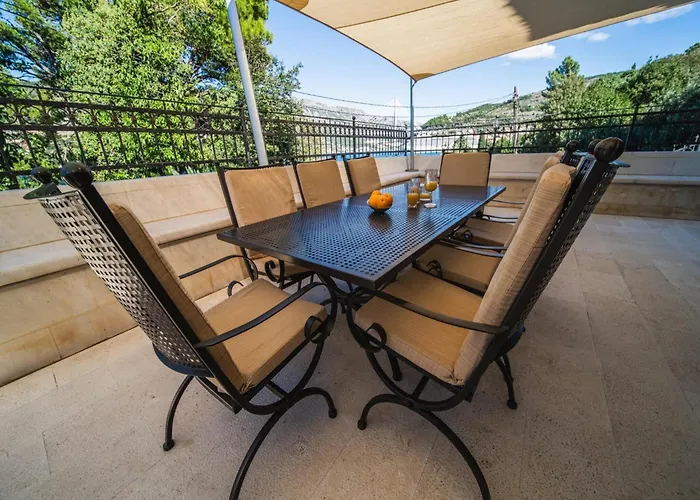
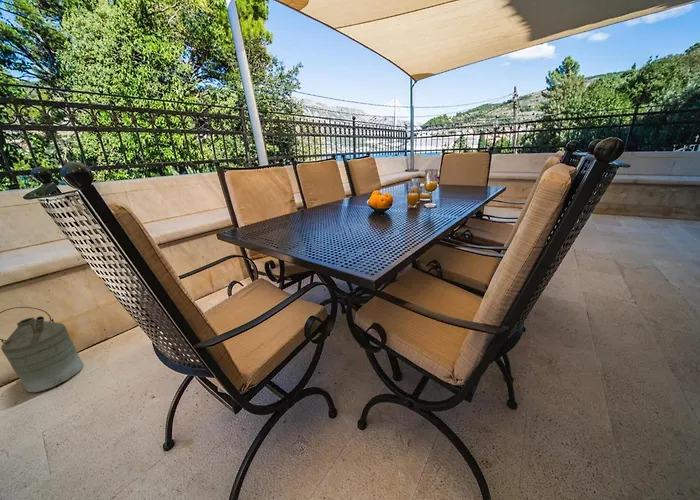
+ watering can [0,306,84,393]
